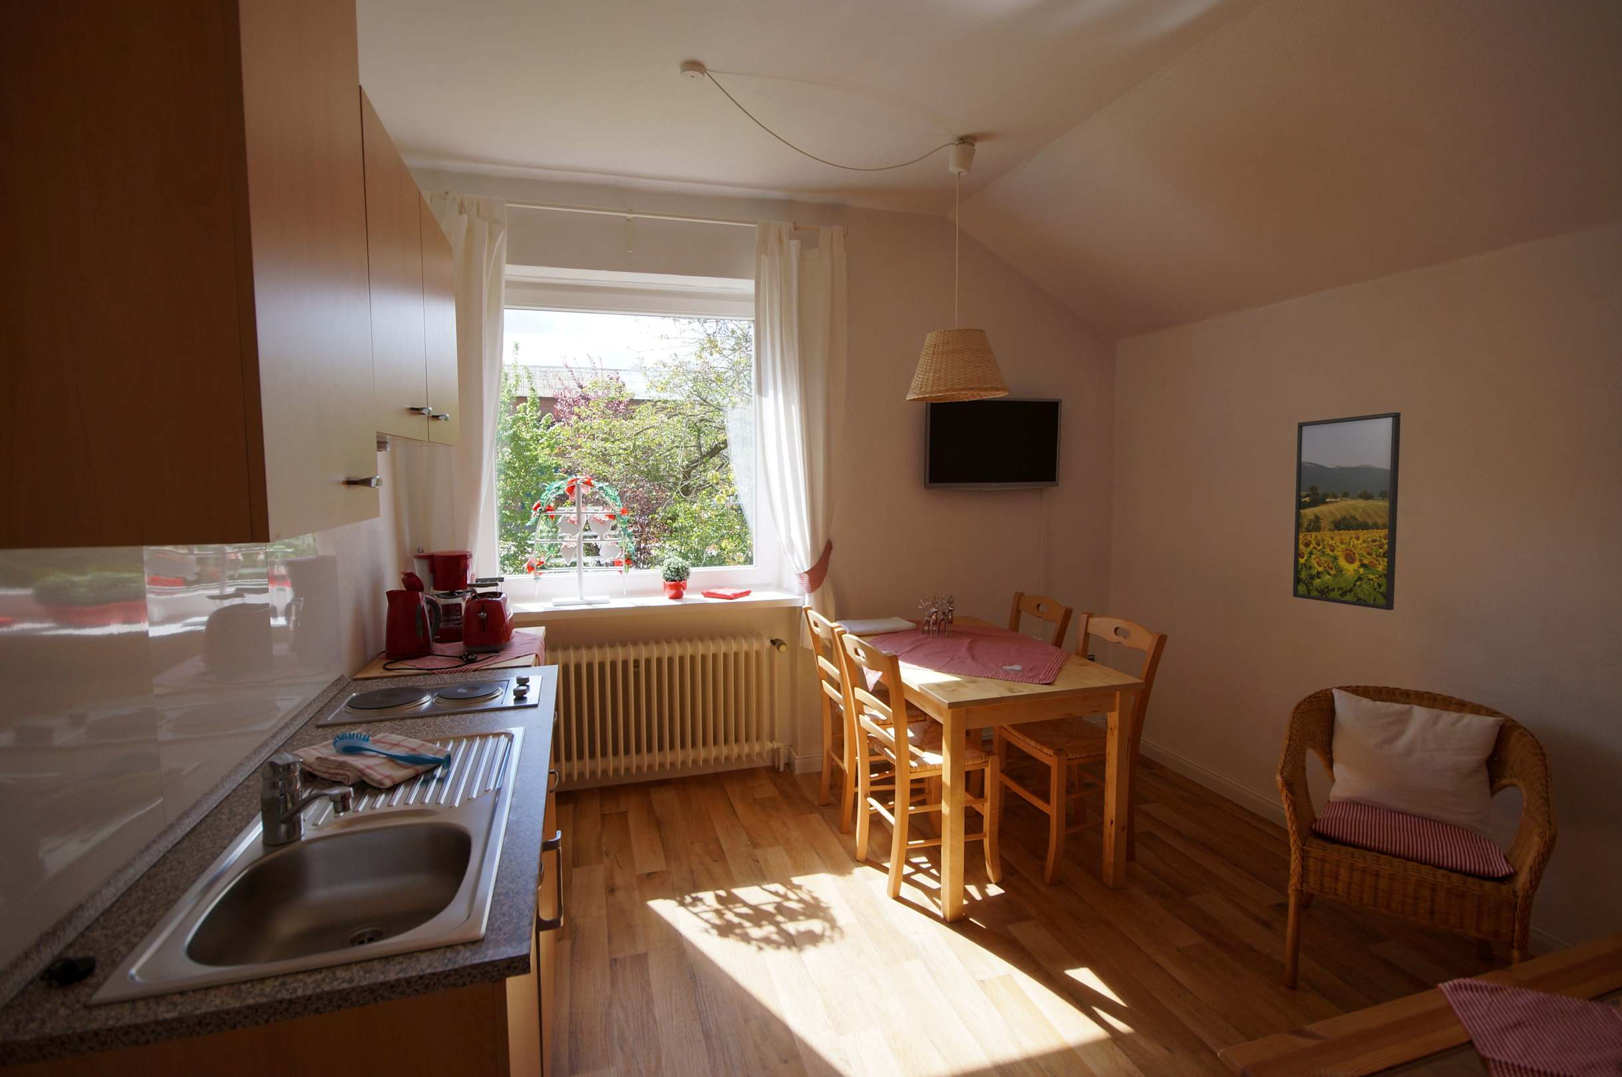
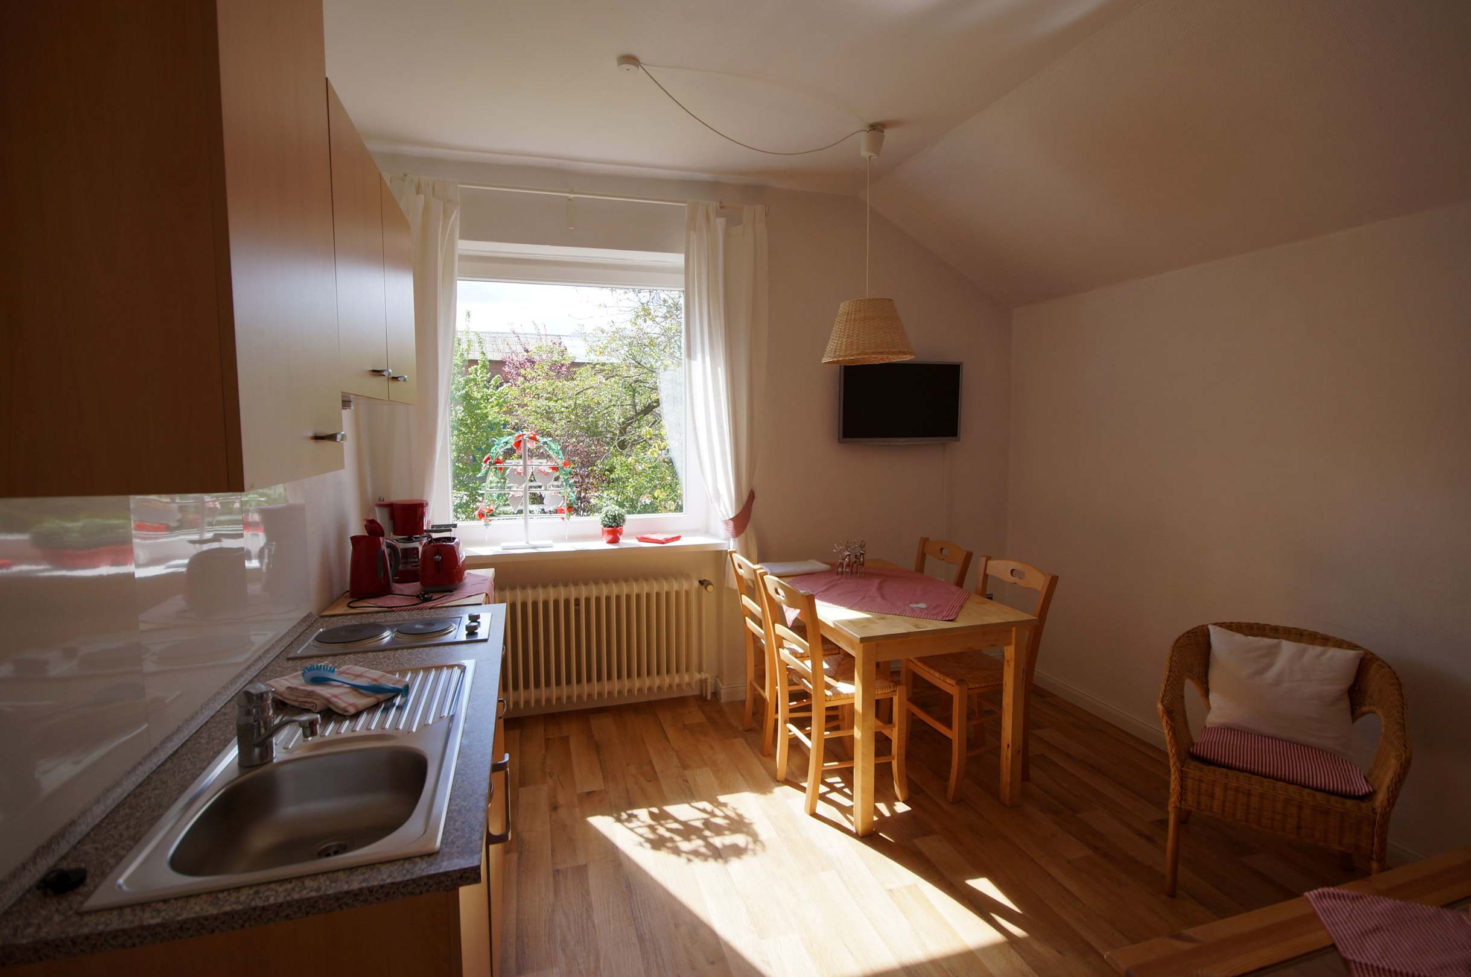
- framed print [1293,411,1401,611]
